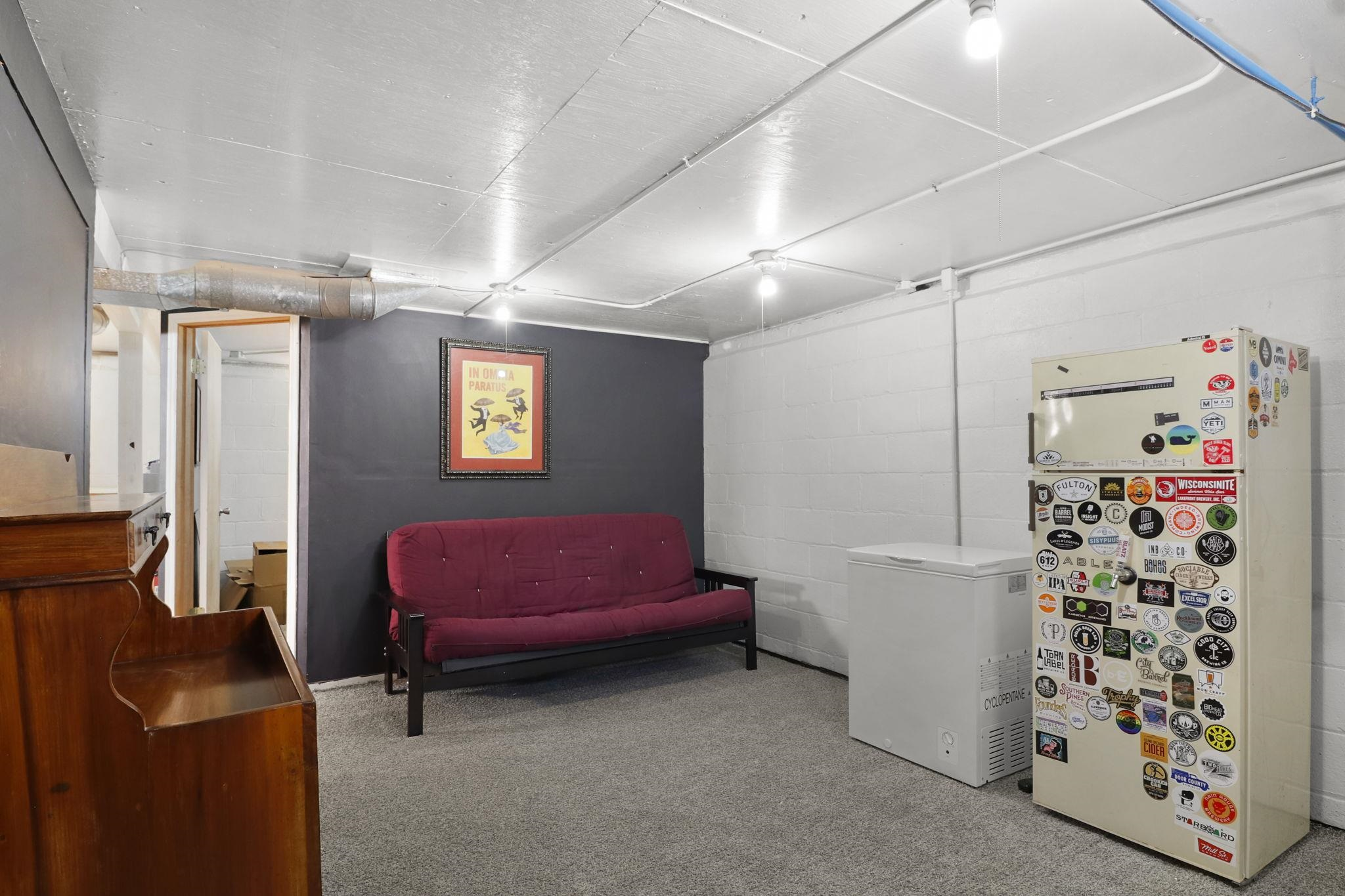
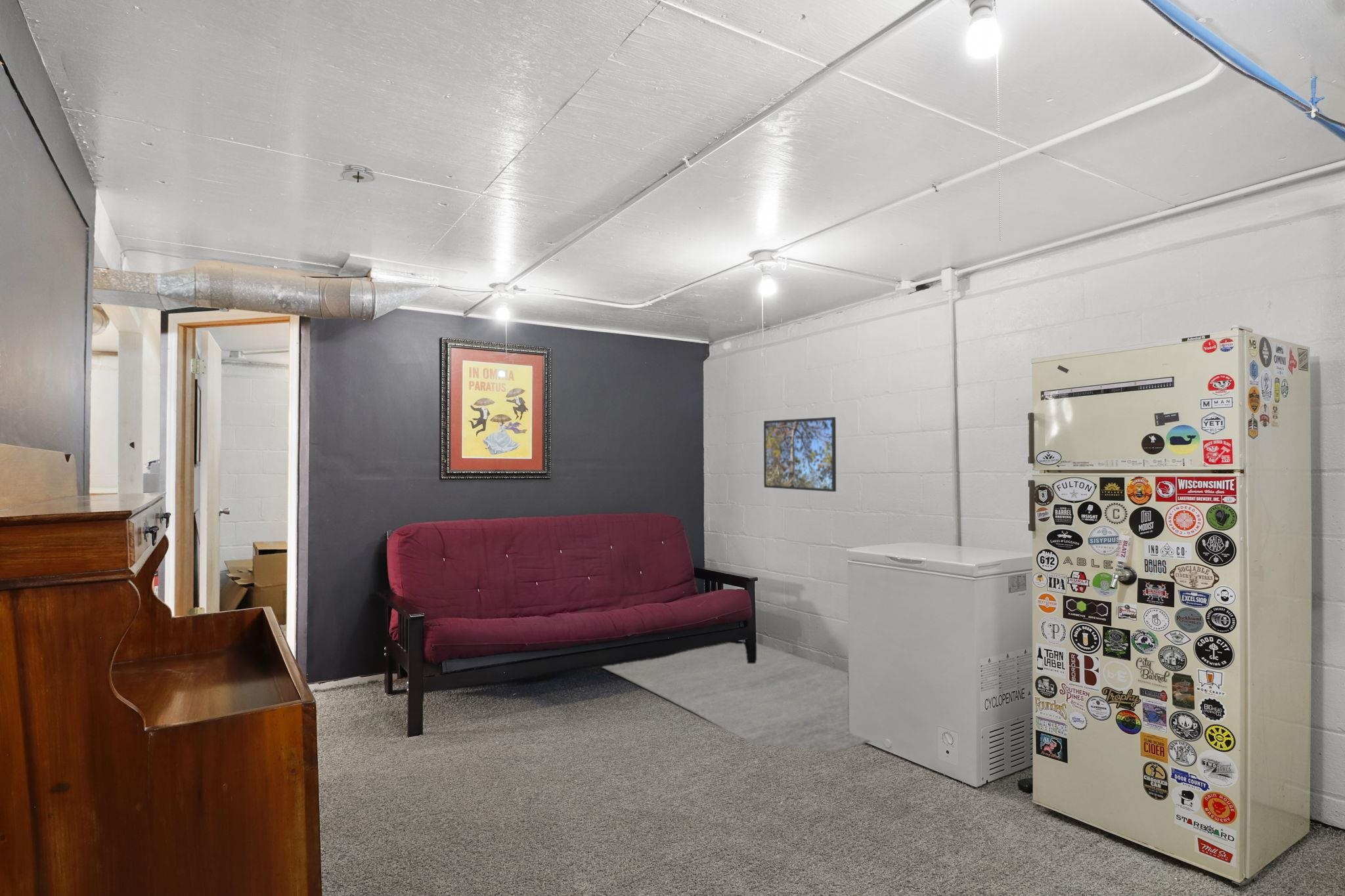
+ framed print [763,416,837,492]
+ smoke detector [338,163,377,183]
+ rug [601,643,871,754]
